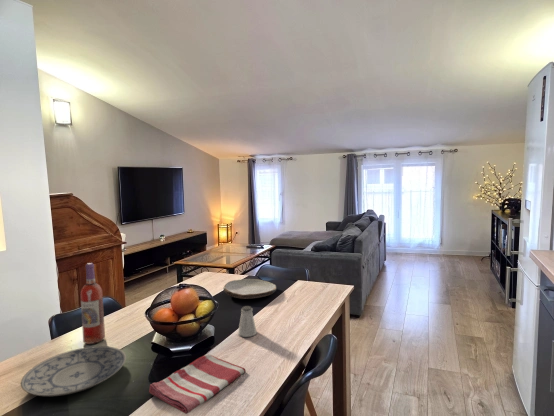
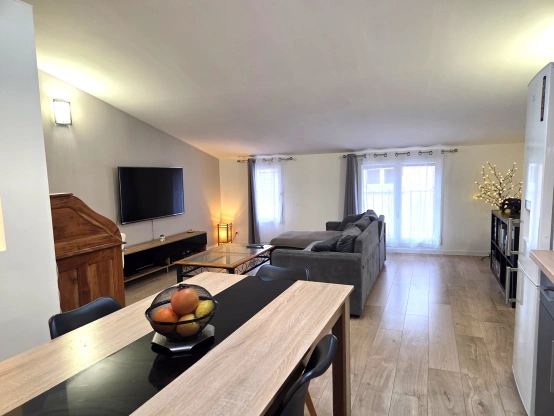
- plate [20,345,127,397]
- wine bottle [79,262,106,345]
- dish towel [148,353,247,415]
- plate [222,278,277,300]
- saltshaker [237,305,258,338]
